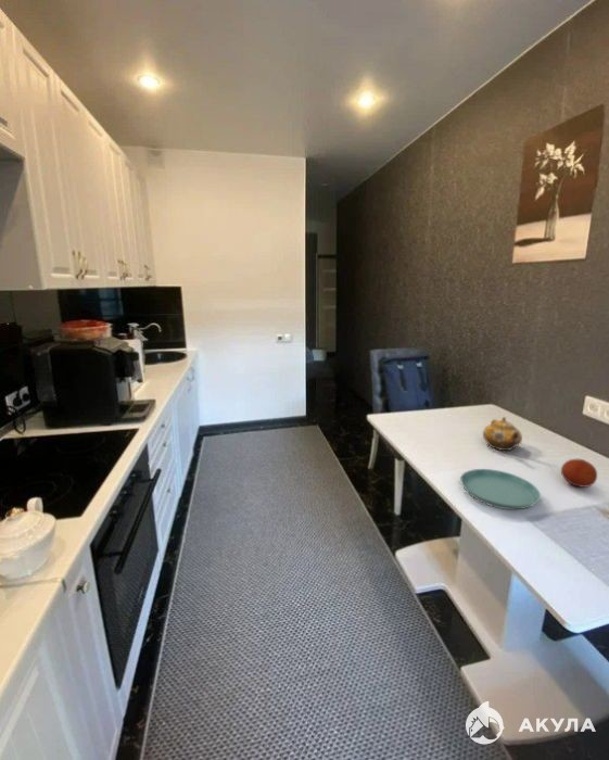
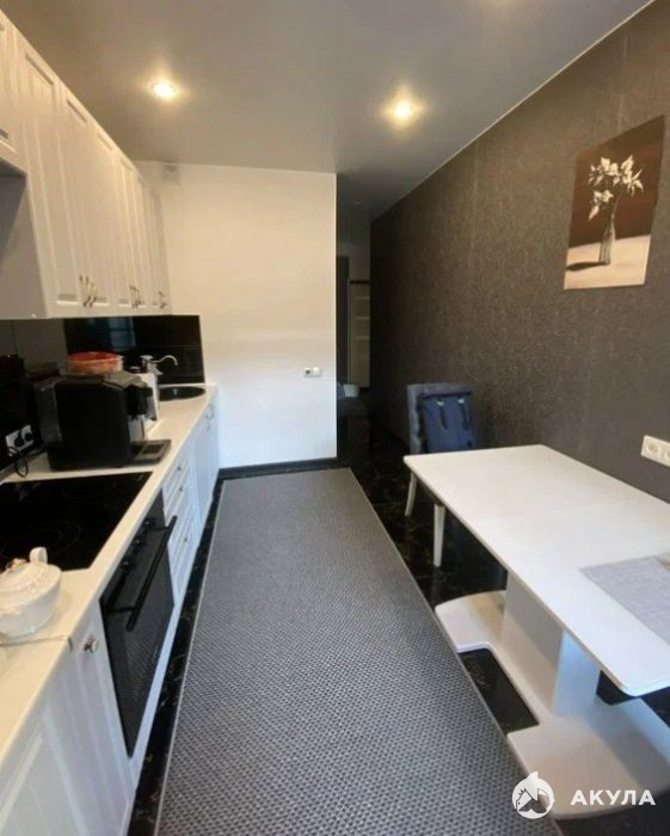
- fruit [560,458,598,489]
- teapot [482,416,523,452]
- saucer [459,468,542,510]
